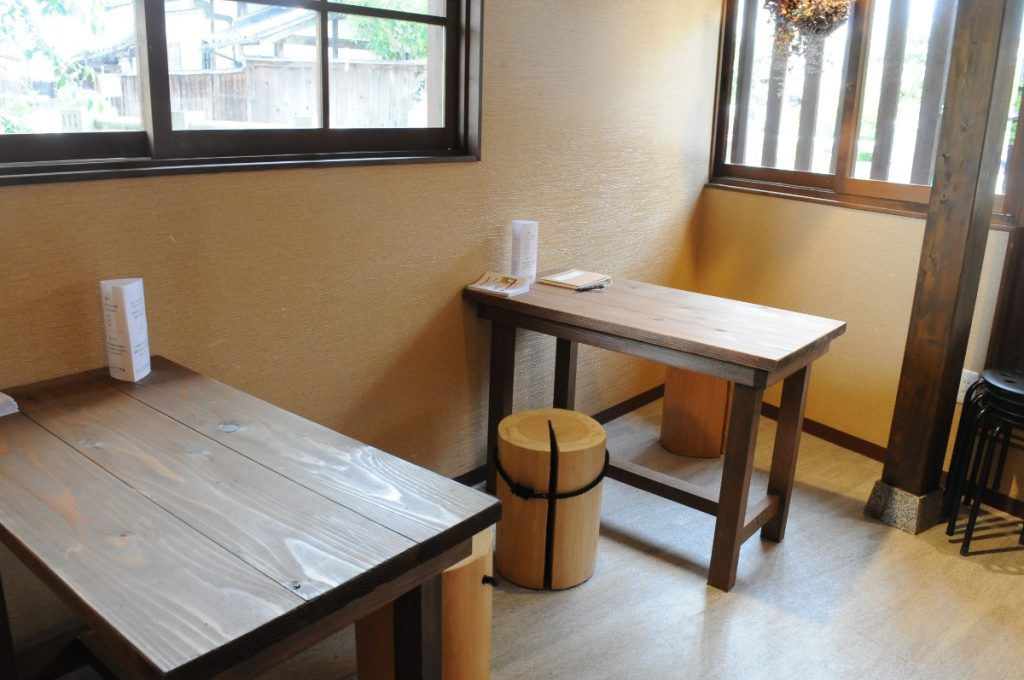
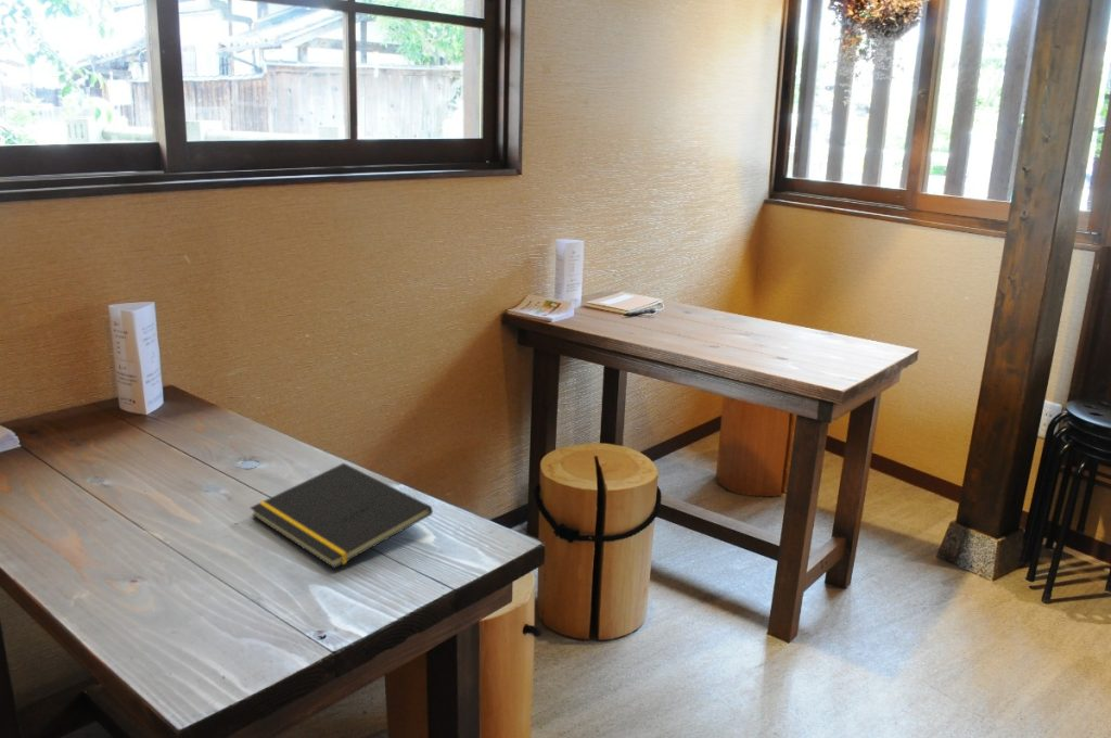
+ notepad [250,462,434,570]
